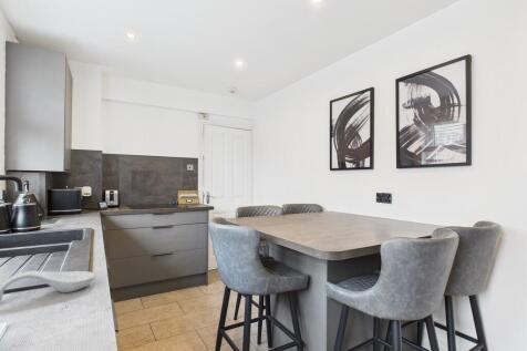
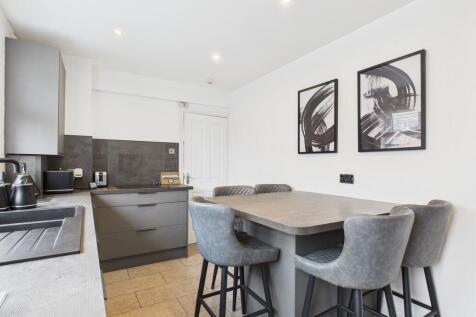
- spoon rest [0,270,96,303]
